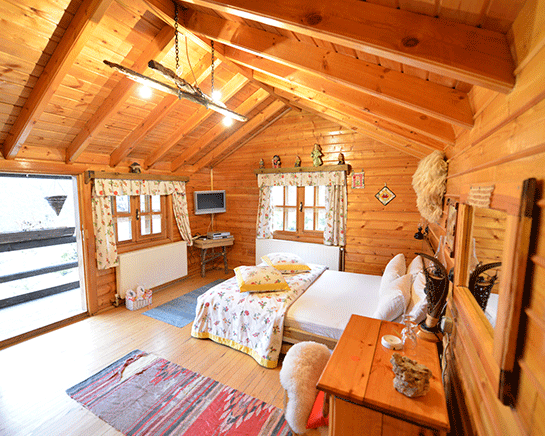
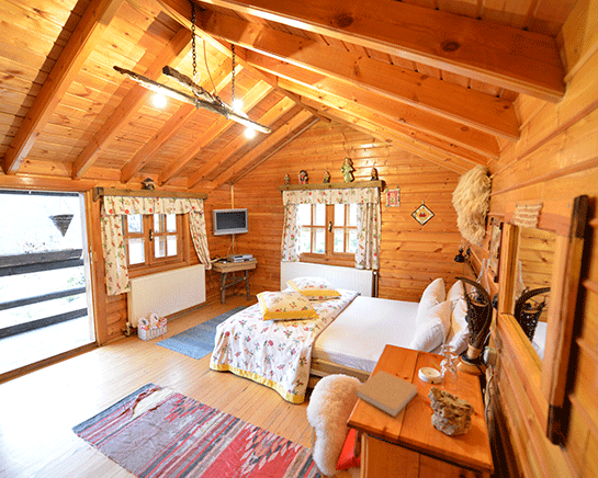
+ book [354,369,419,418]
